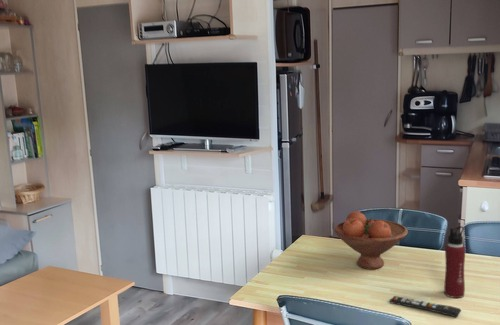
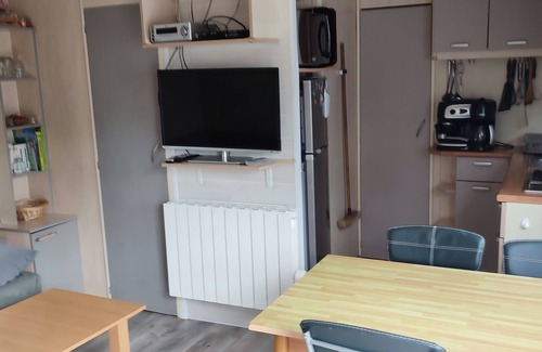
- fruit bowl [333,210,409,270]
- remote control [389,295,462,319]
- water bottle [443,225,466,299]
